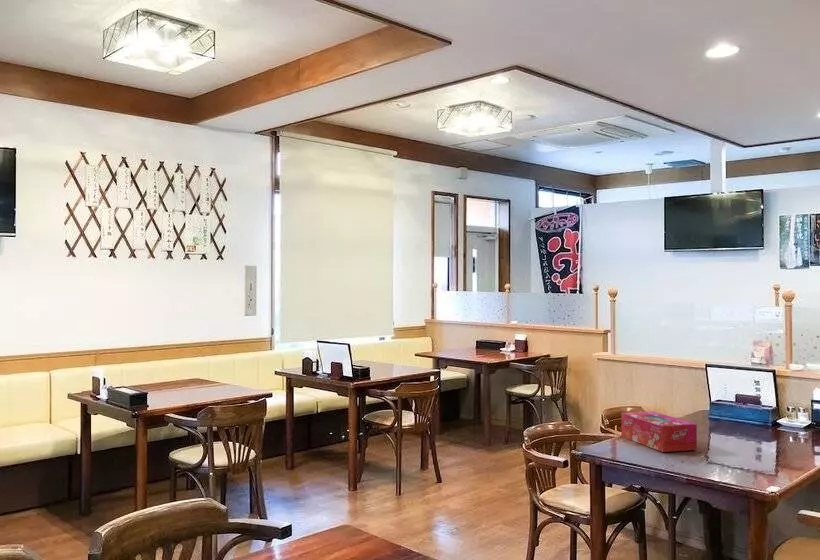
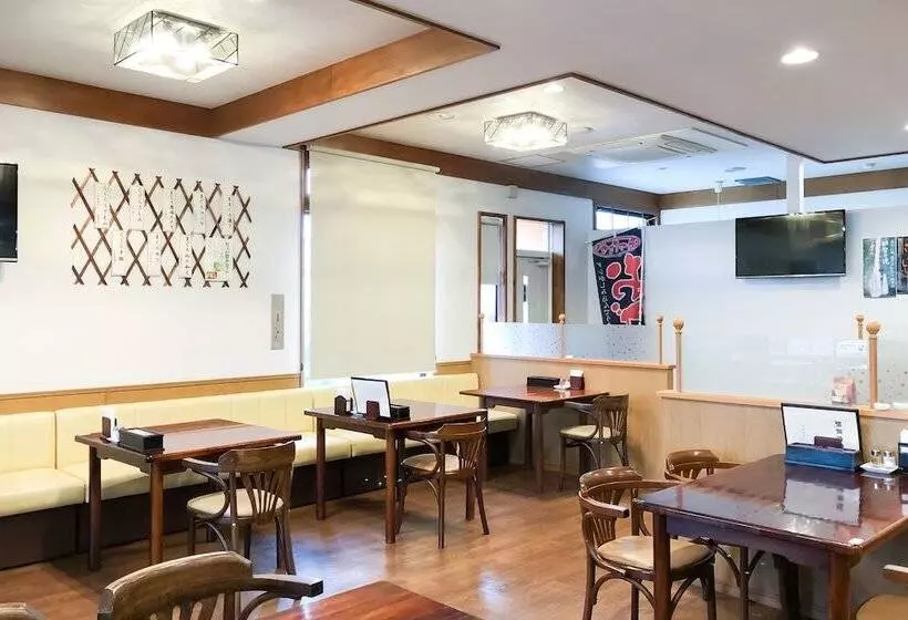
- tissue box [620,410,698,453]
